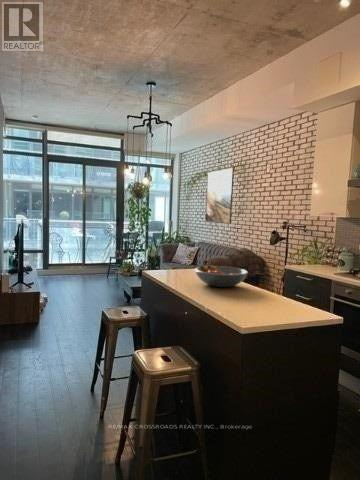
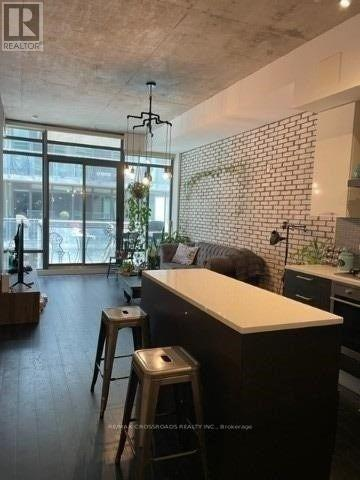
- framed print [204,167,235,225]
- fruit bowl [194,264,249,288]
